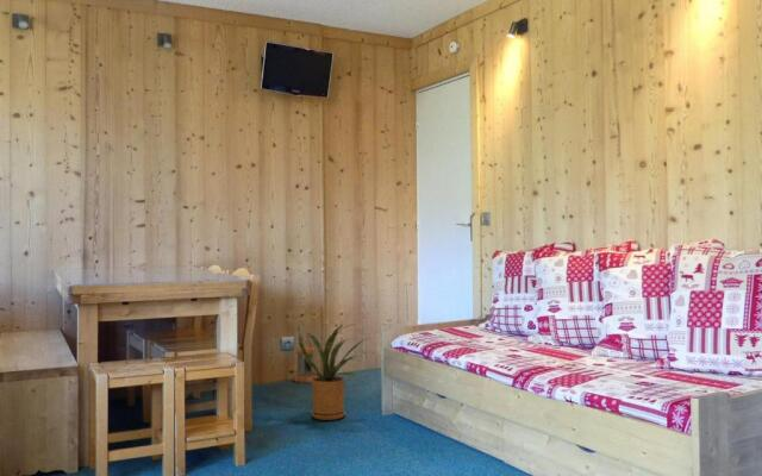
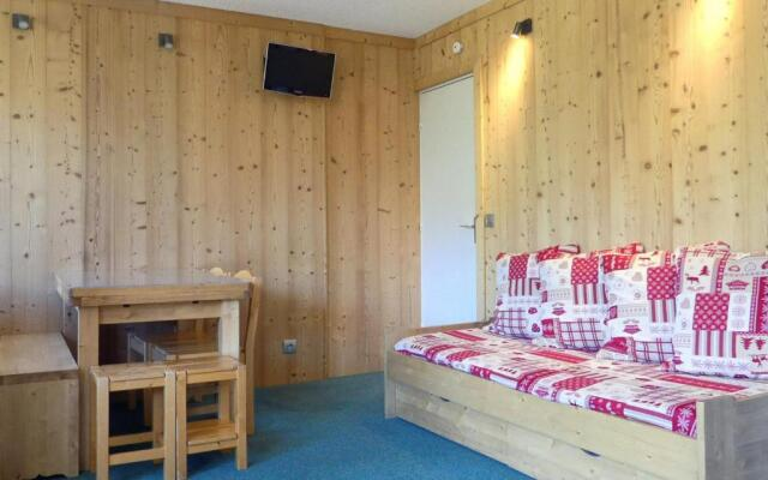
- house plant [293,322,373,421]
- lantern [294,336,318,384]
